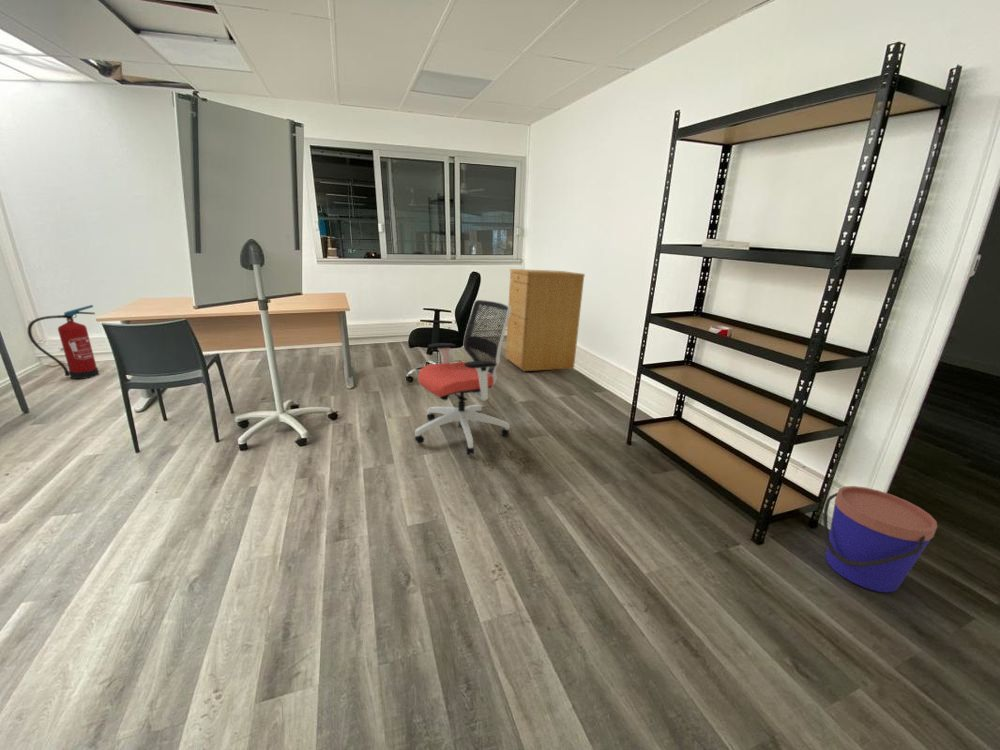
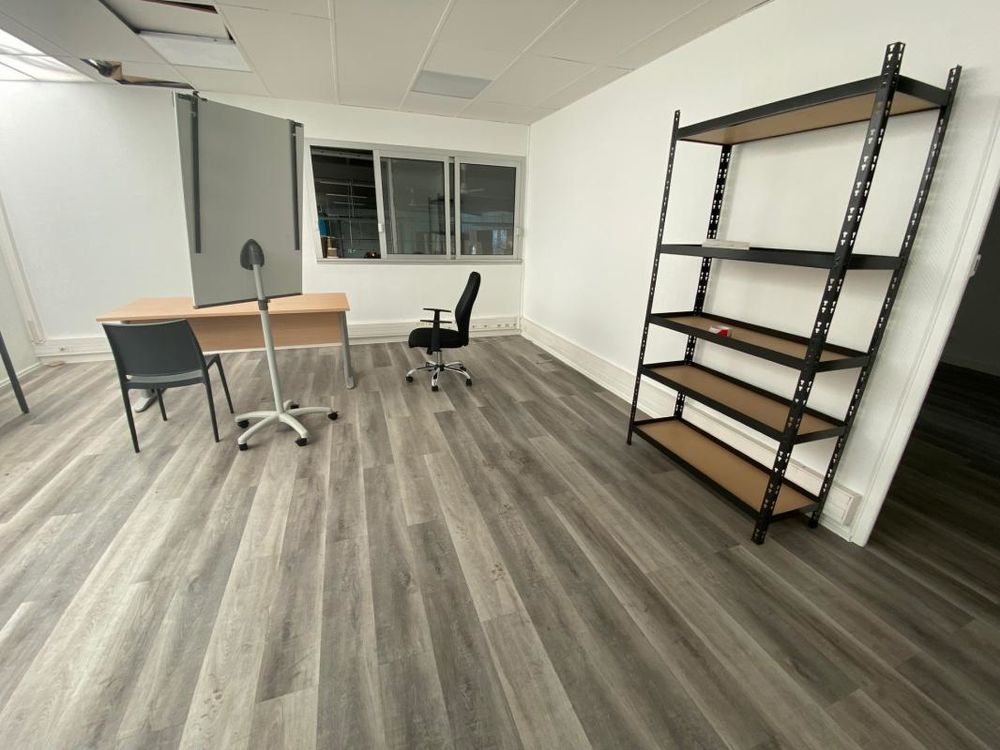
- bucket [822,485,938,594]
- filing cabinet [505,268,586,372]
- office chair [414,299,511,456]
- fire extinguisher [27,304,100,380]
